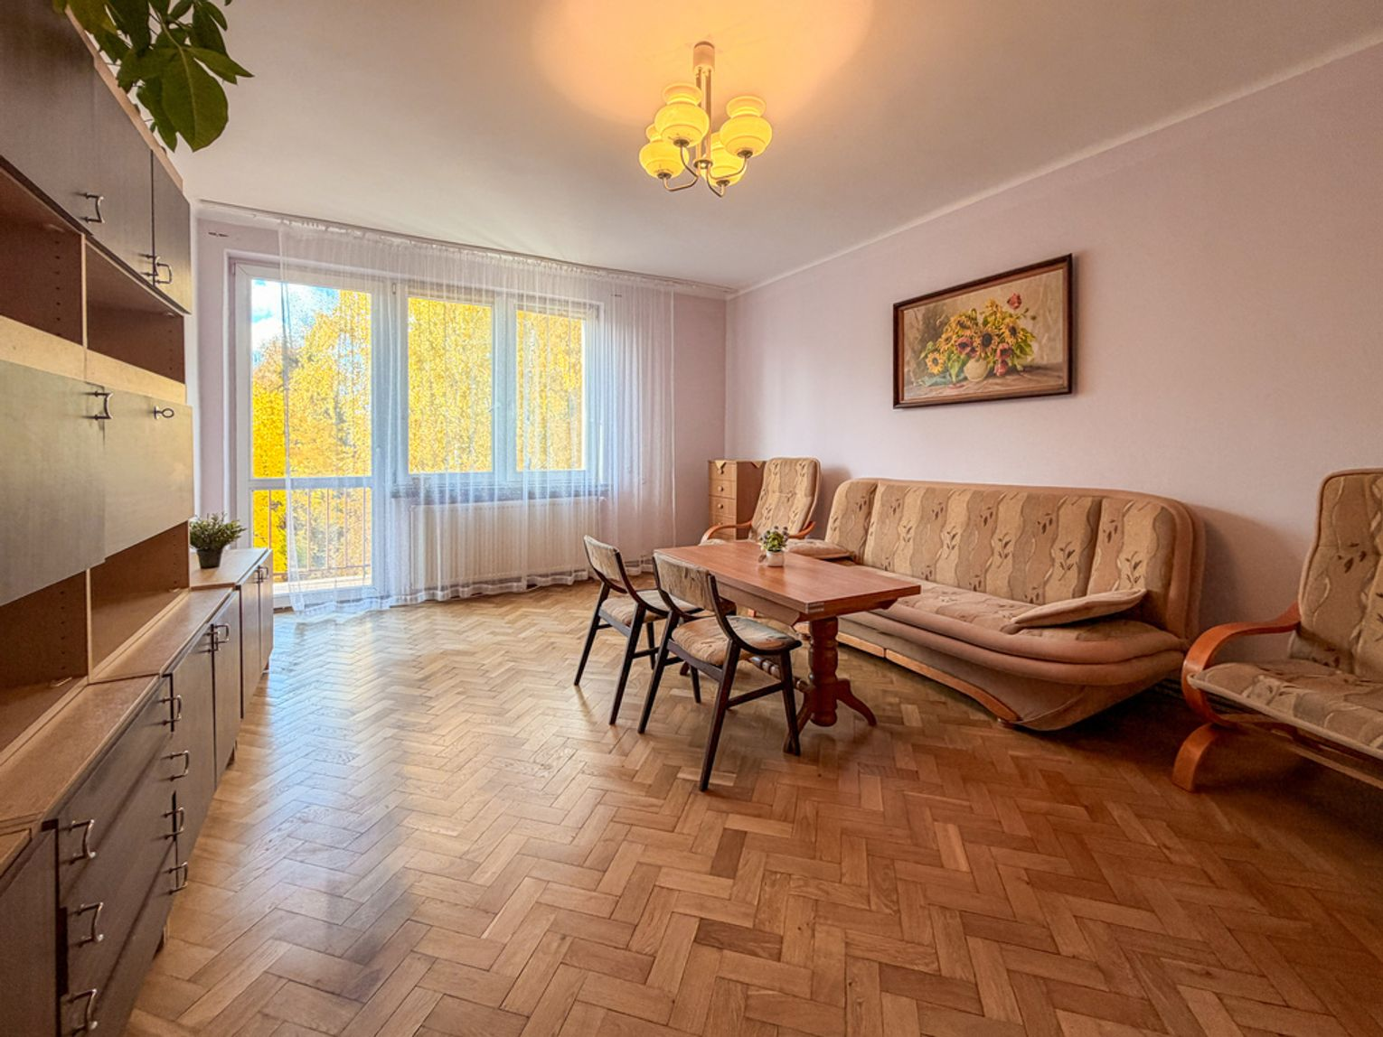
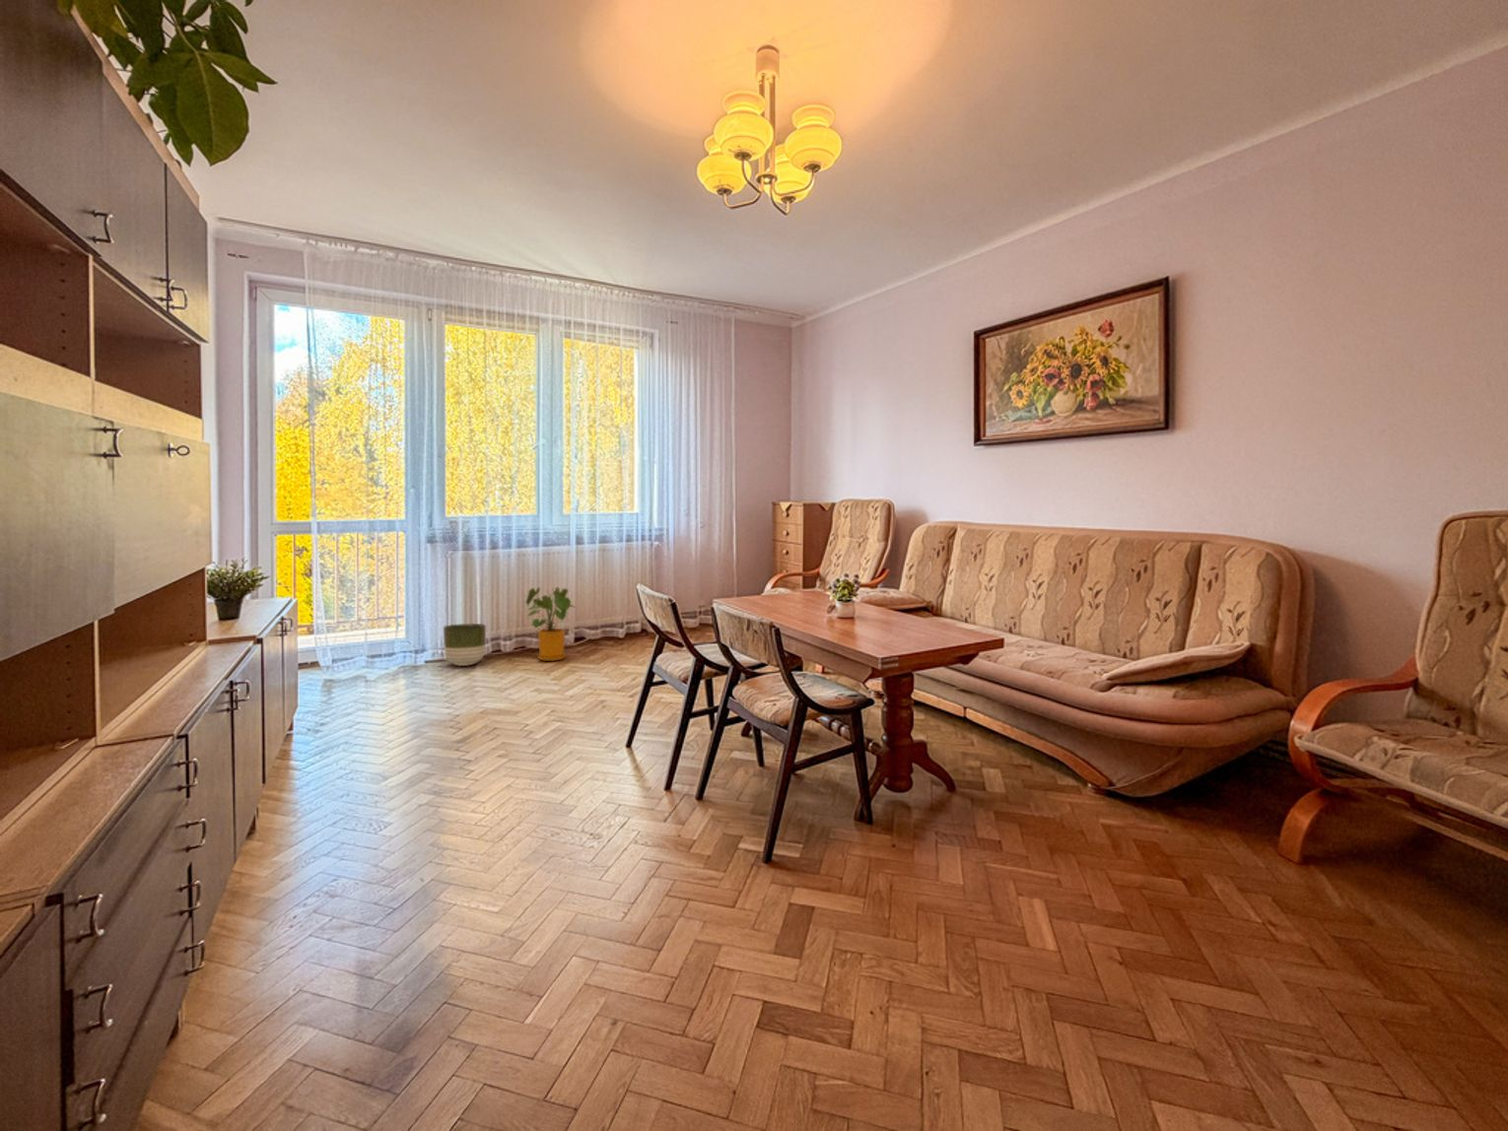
+ planter [442,623,487,666]
+ house plant [525,586,578,662]
